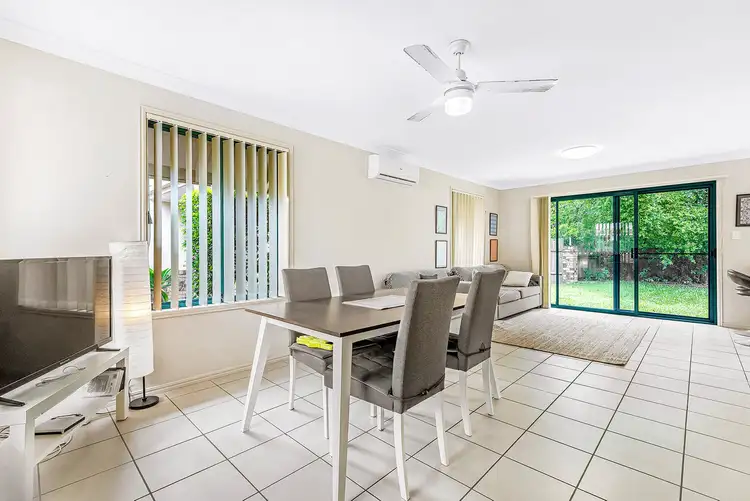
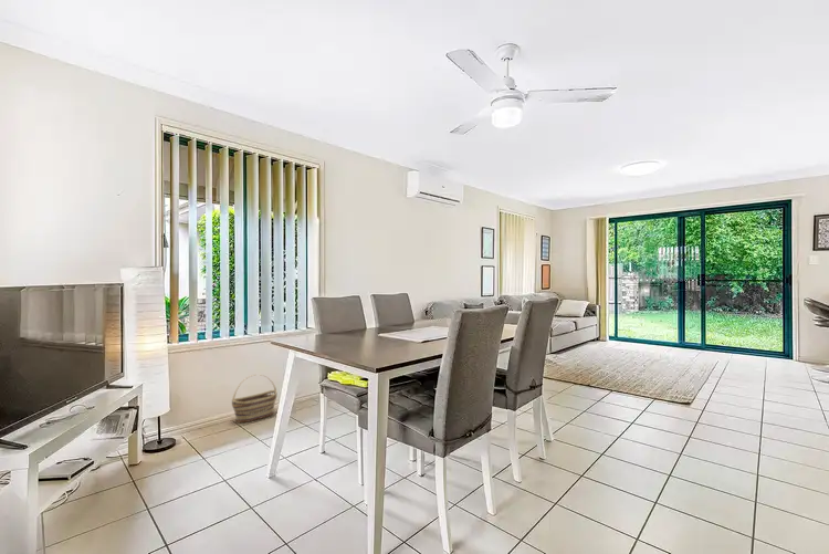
+ basket [231,374,277,424]
